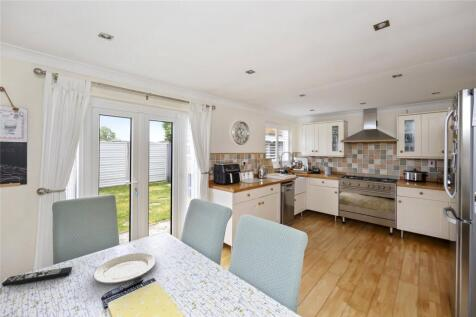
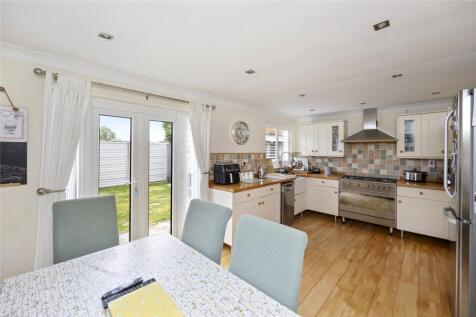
- chinaware [92,252,157,284]
- remote control [1,266,73,288]
